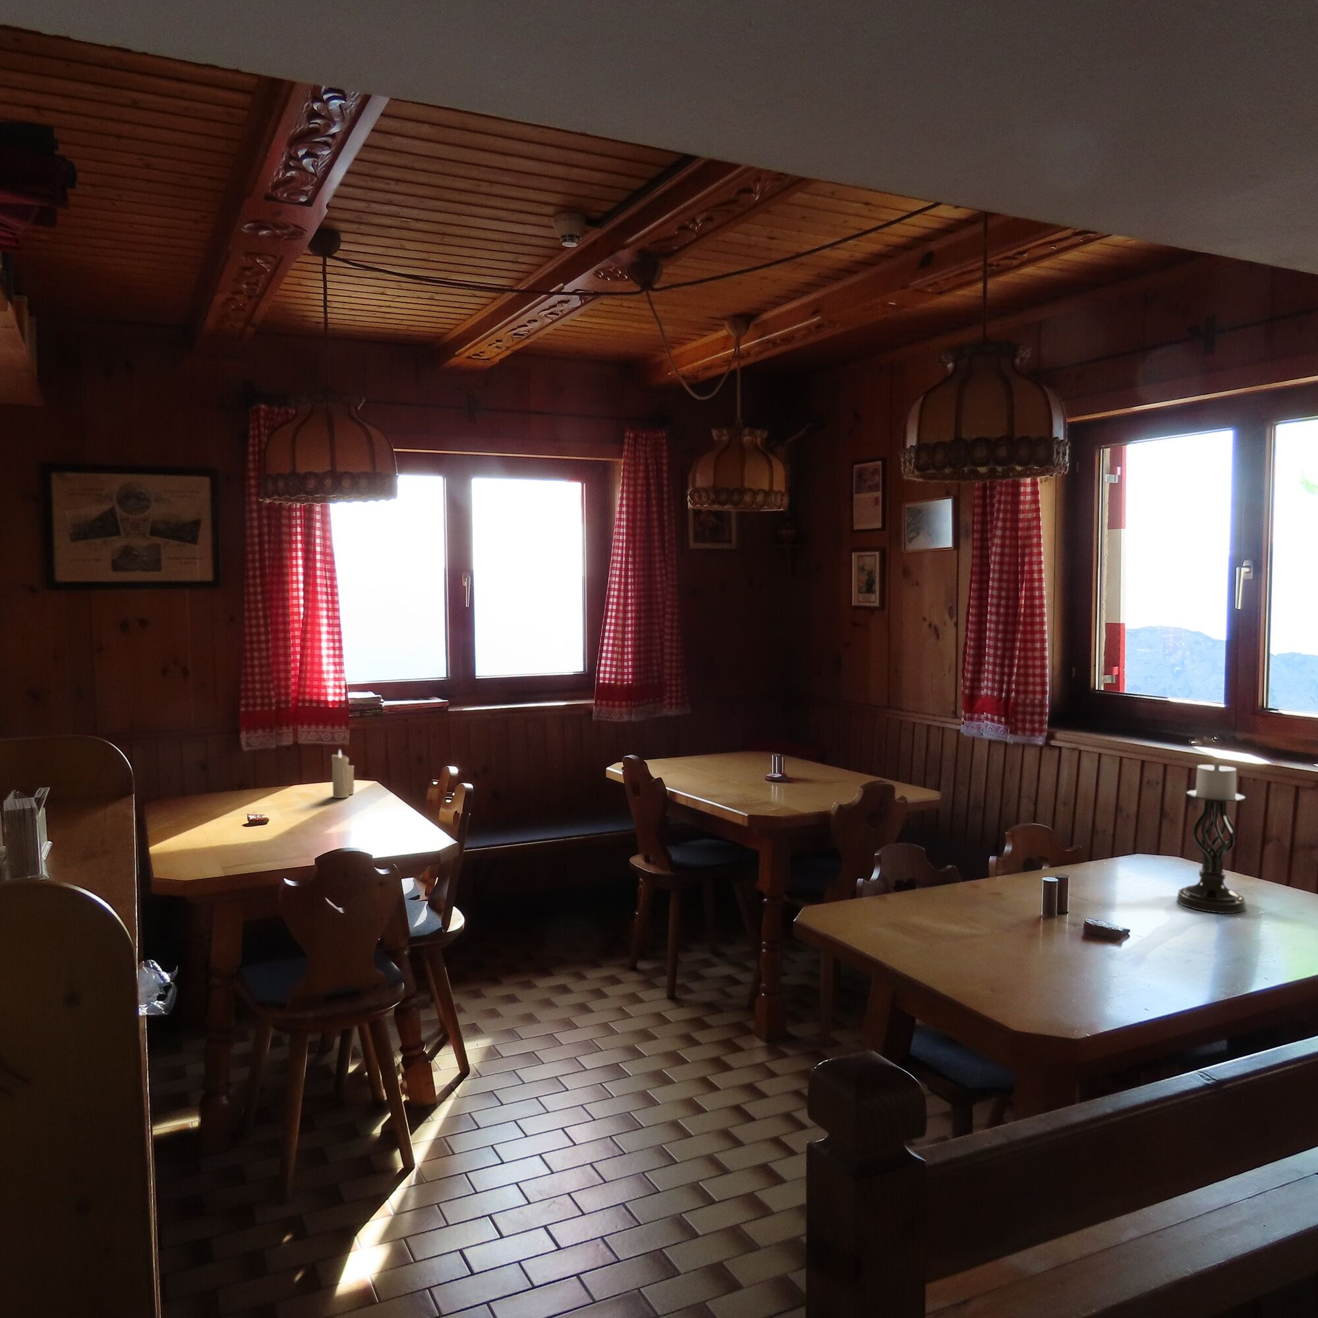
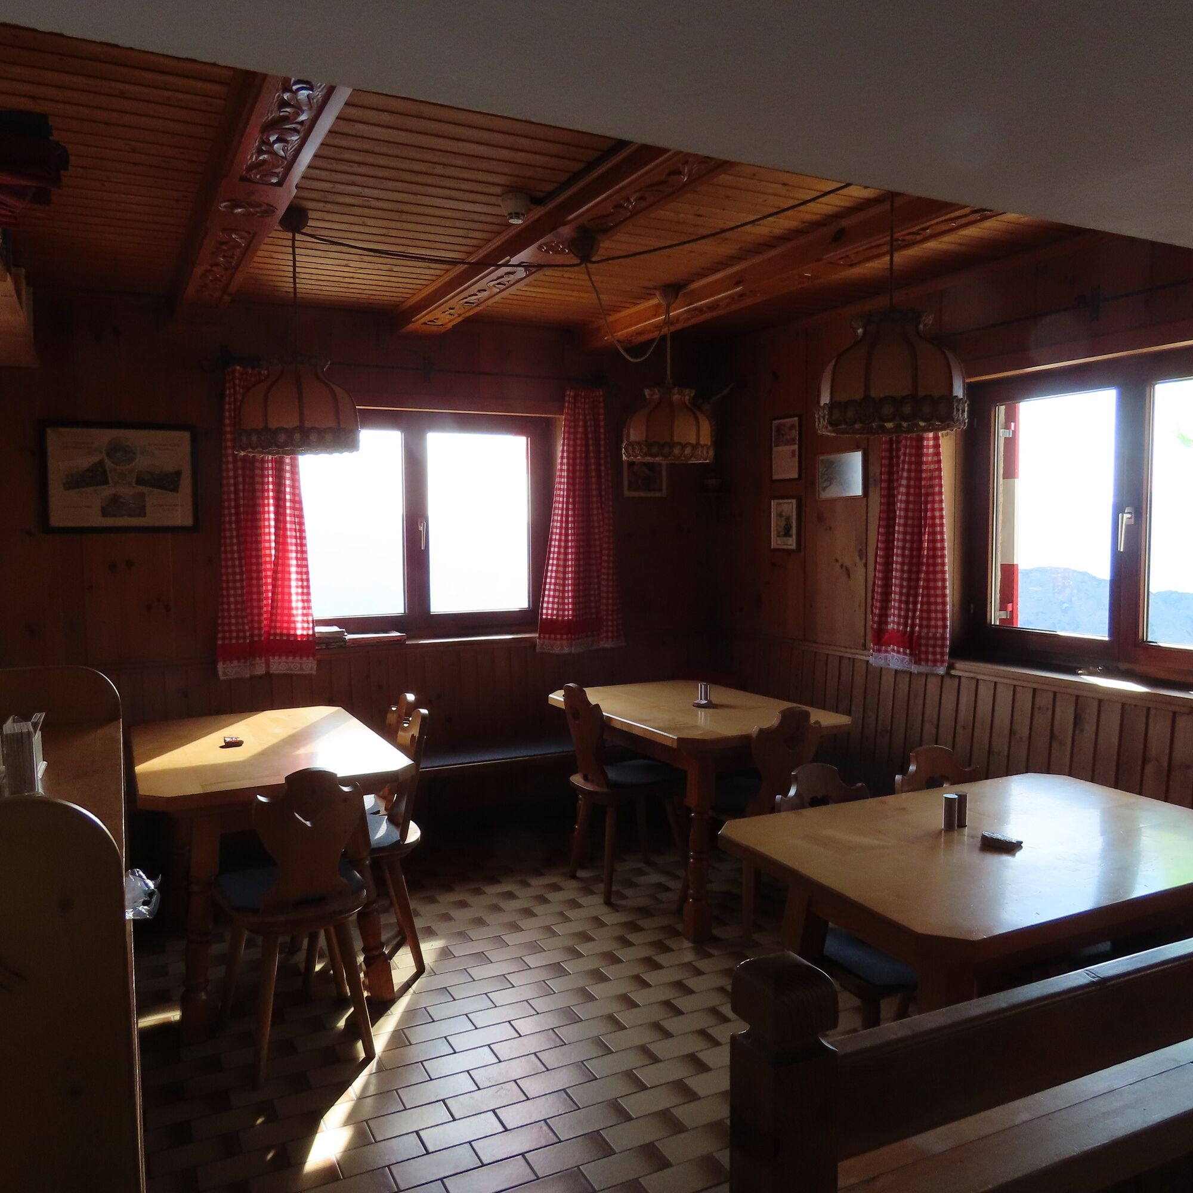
- candle [331,748,355,799]
- candle holder [1177,760,1247,914]
